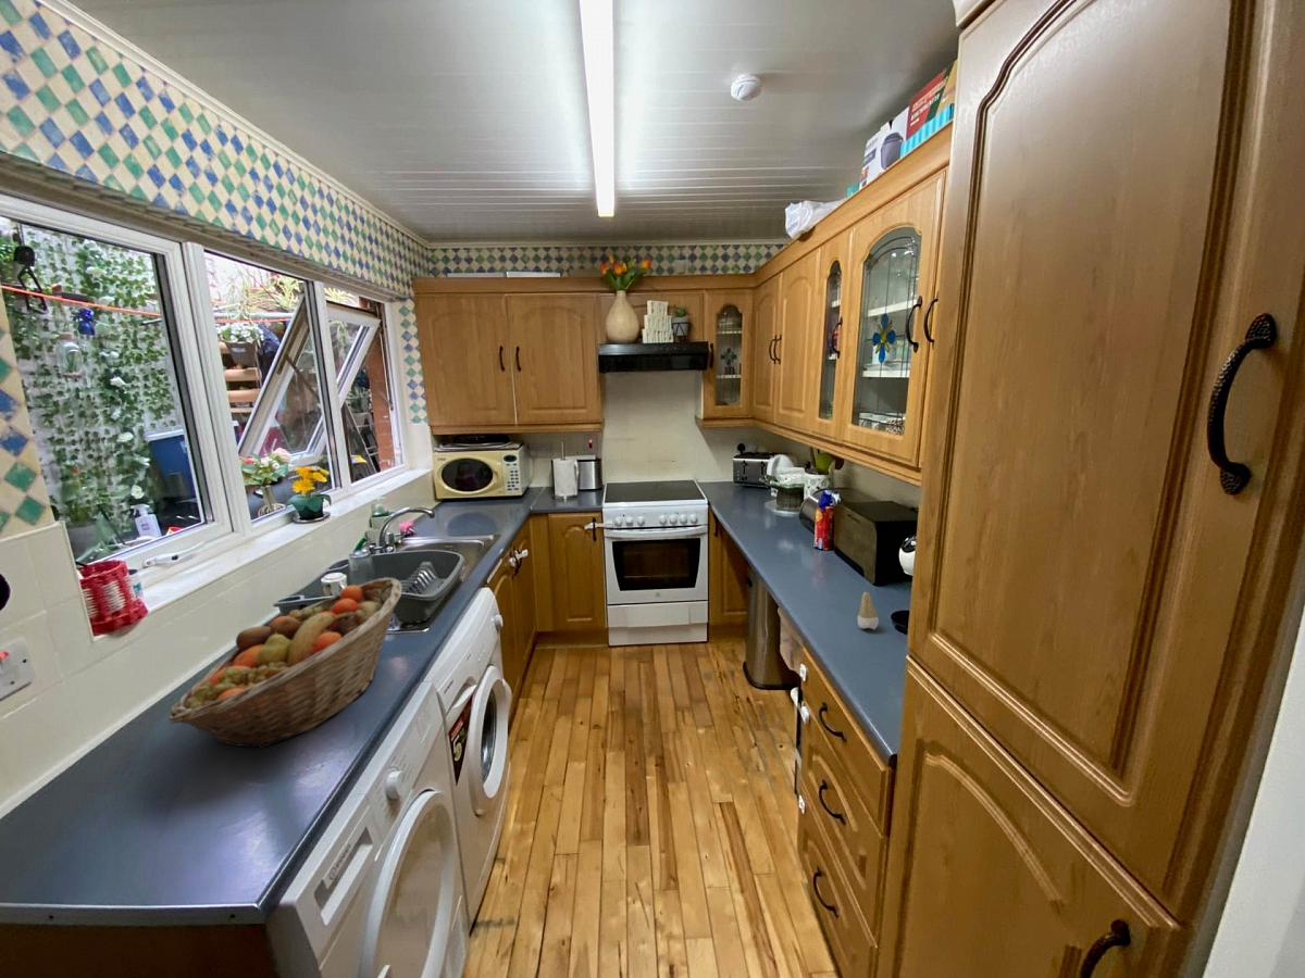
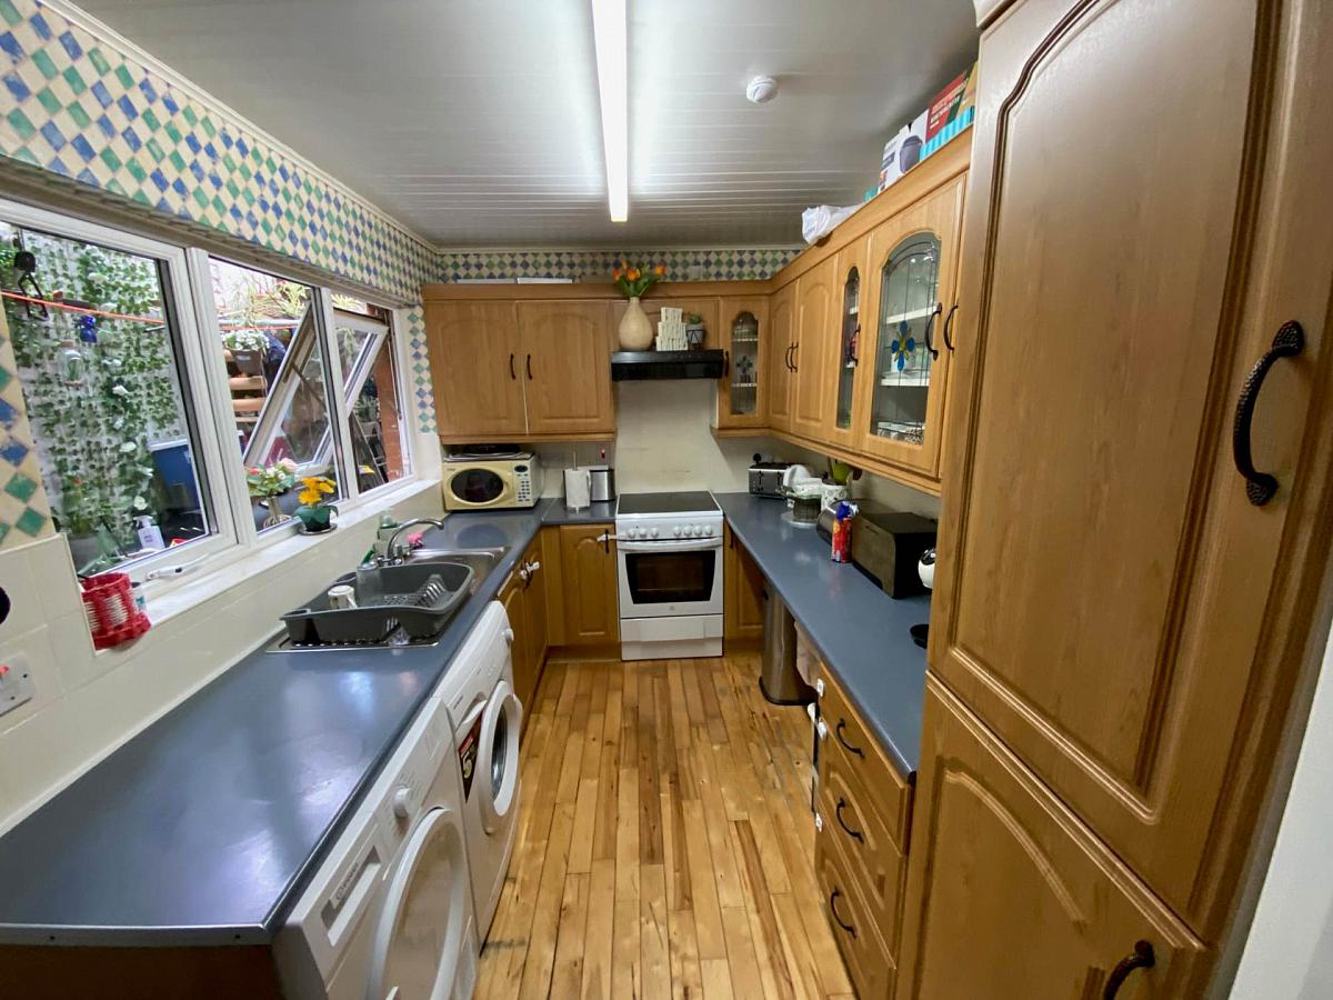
- tooth [856,591,880,630]
- fruit basket [169,577,403,750]
